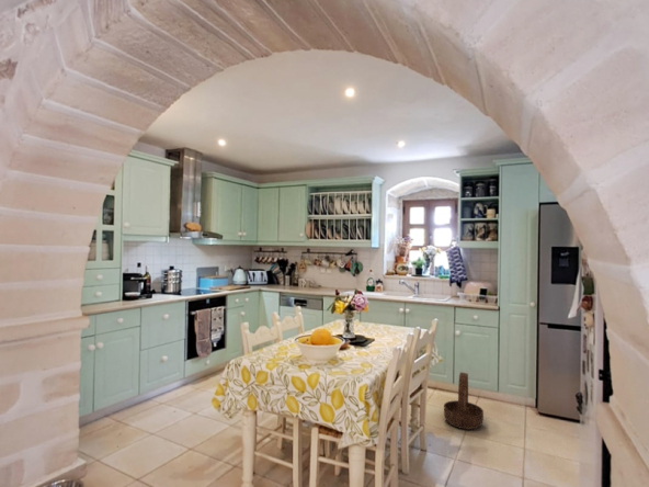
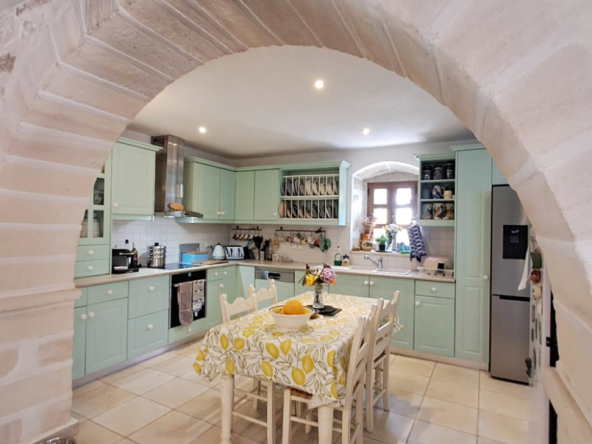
- basket [443,372,485,431]
